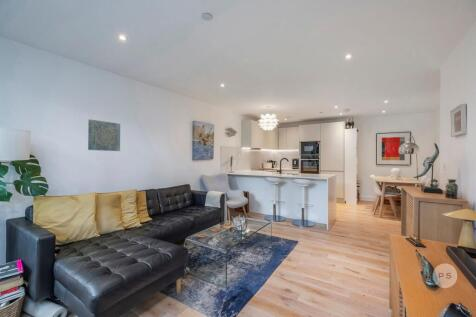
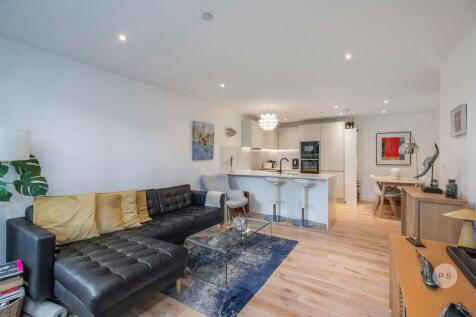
- wall art [87,118,121,152]
